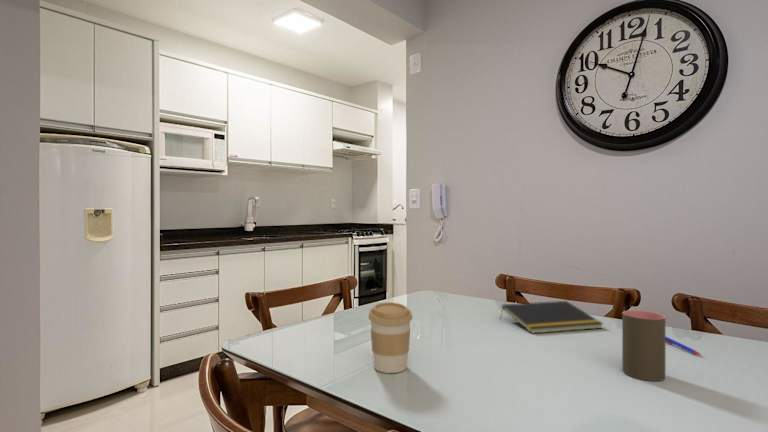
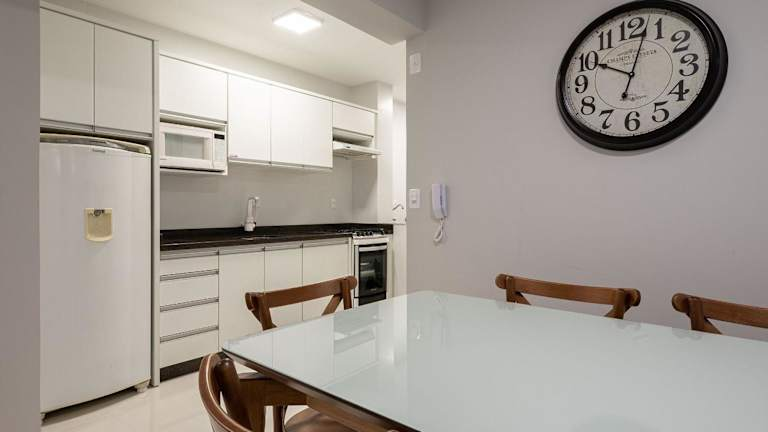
- cup [621,309,666,382]
- pen [665,335,703,357]
- coffee cup [367,301,413,374]
- notepad [499,300,604,334]
